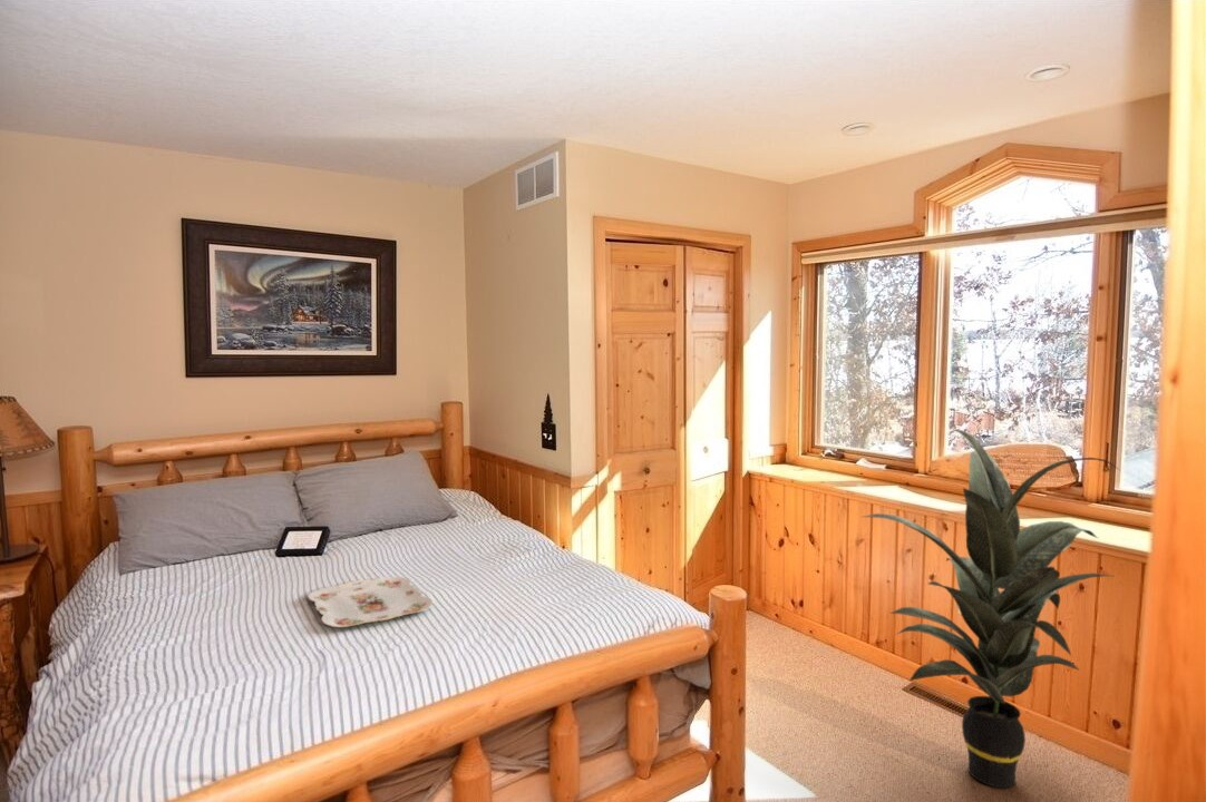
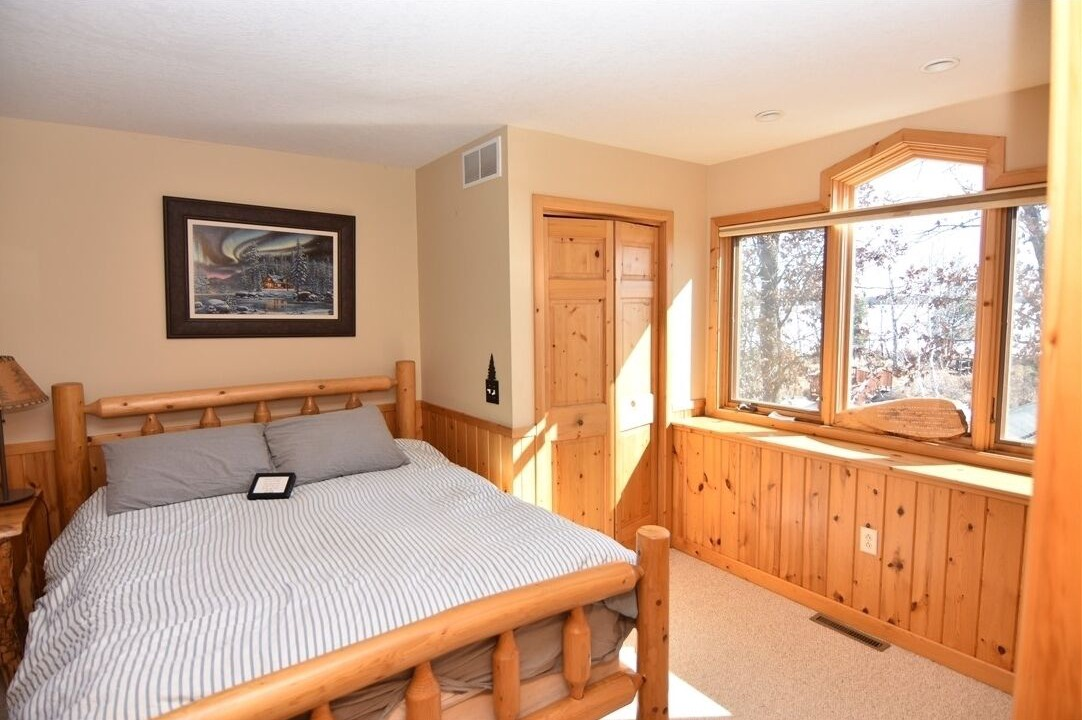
- serving tray [307,576,434,628]
- indoor plant [863,428,1120,789]
